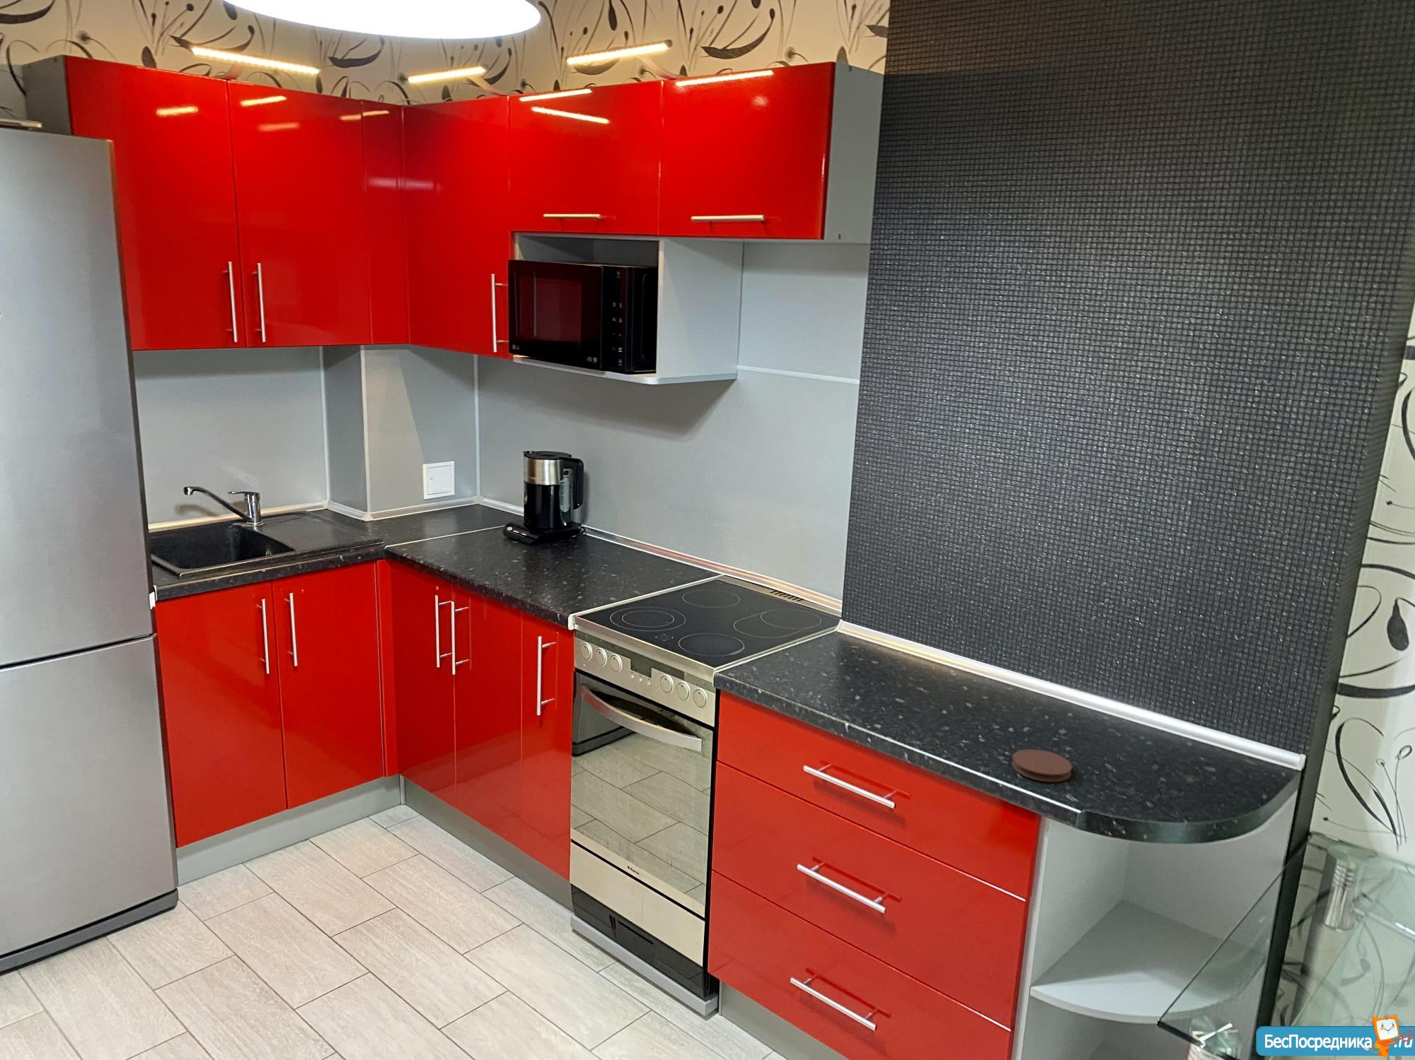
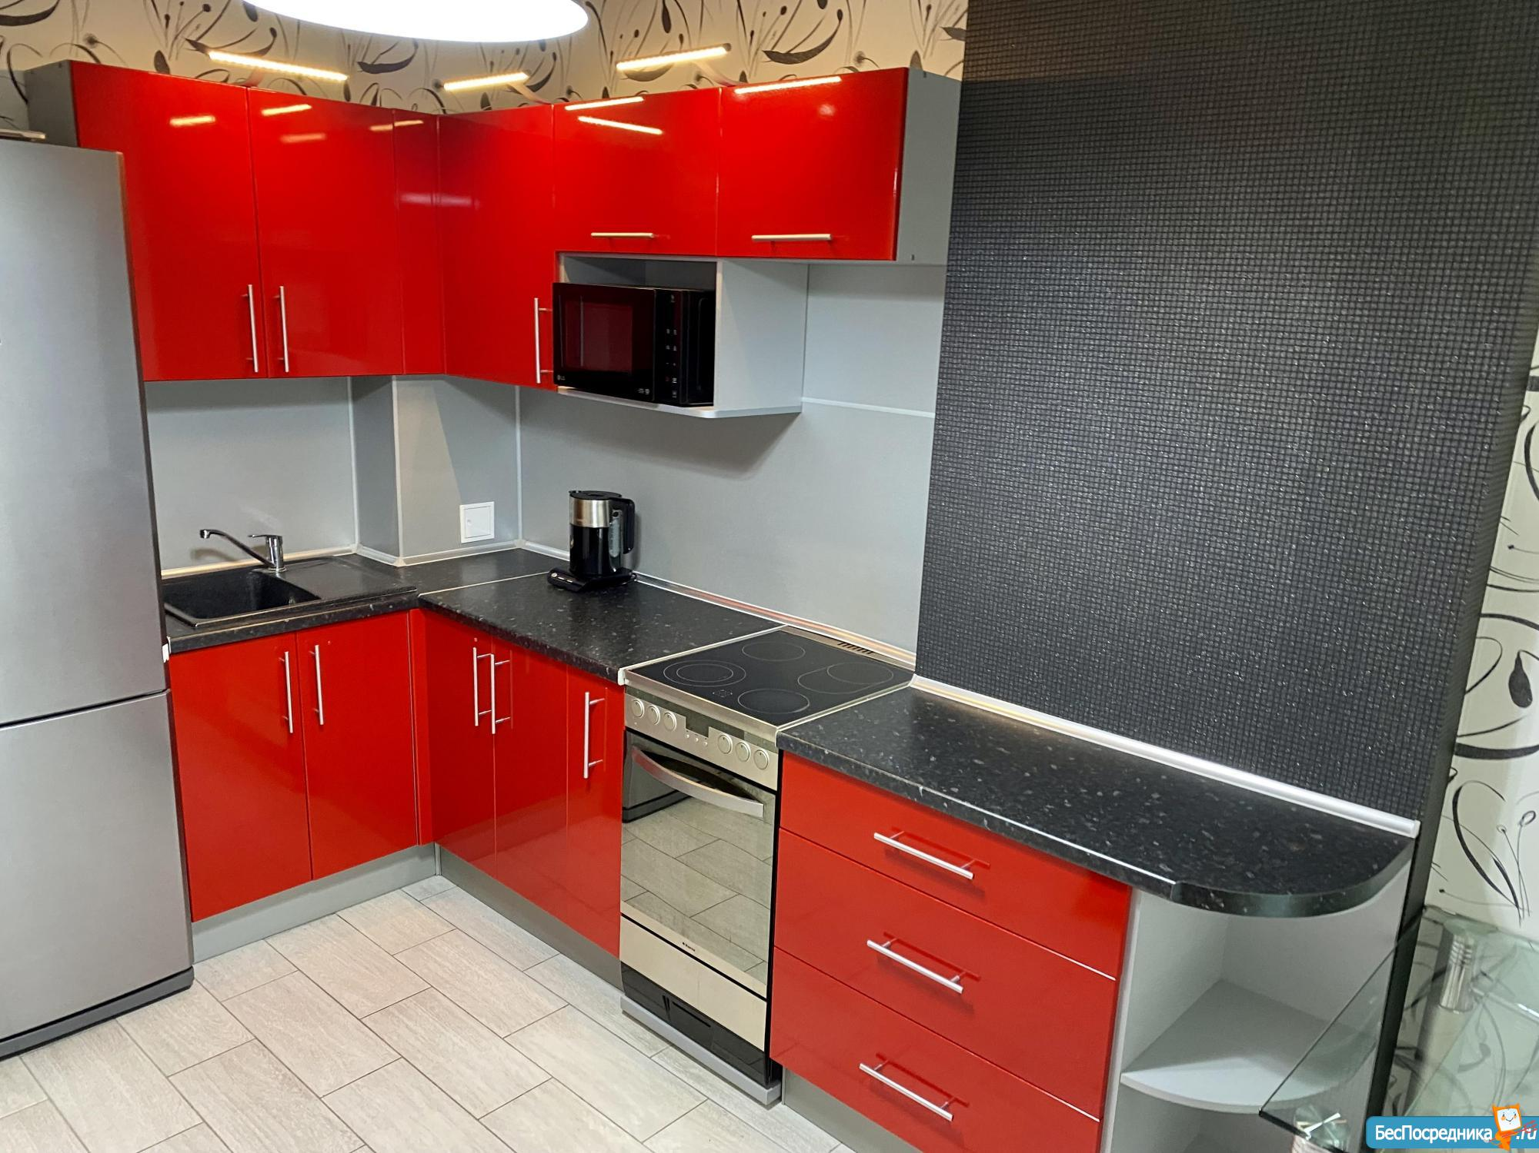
- coaster [1011,748,1073,783]
